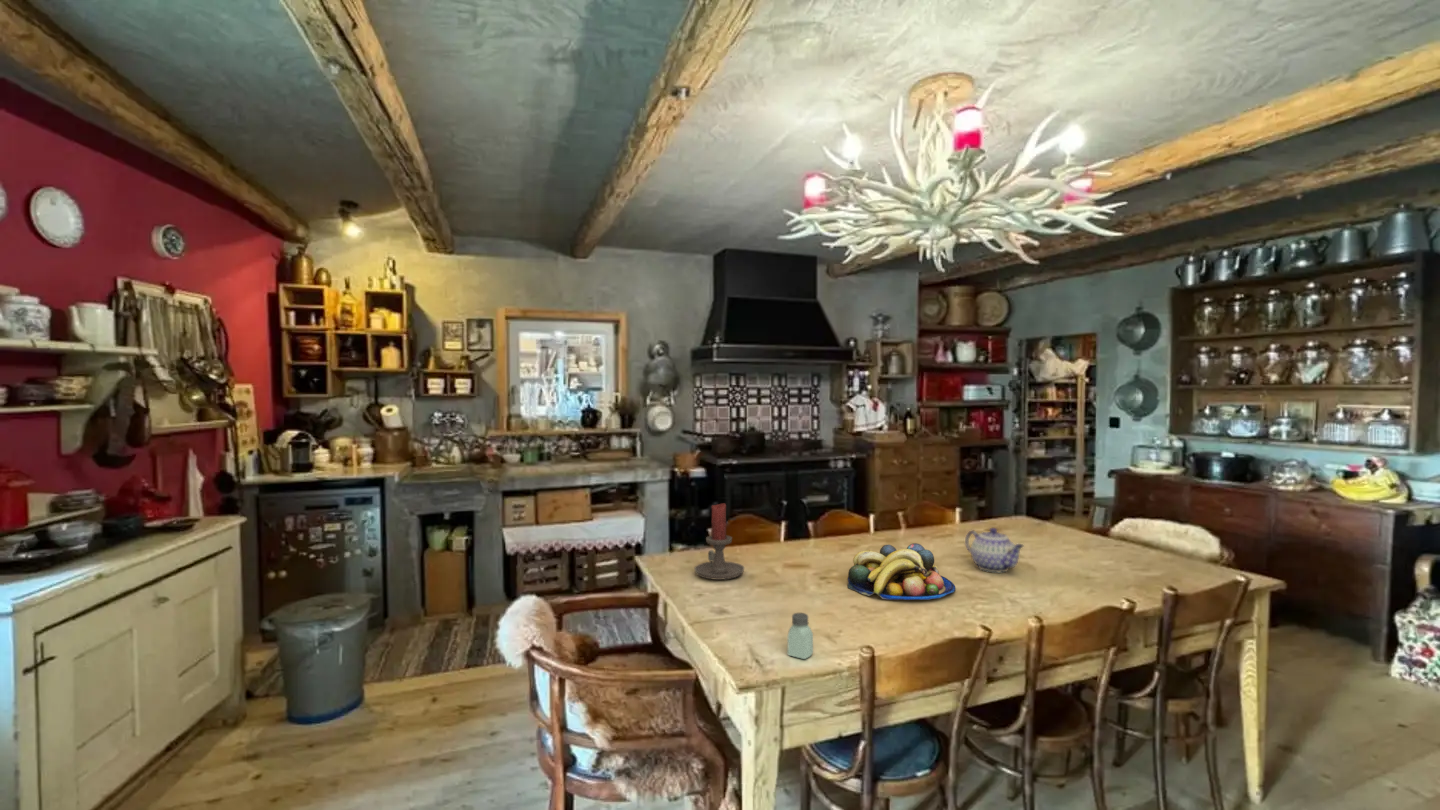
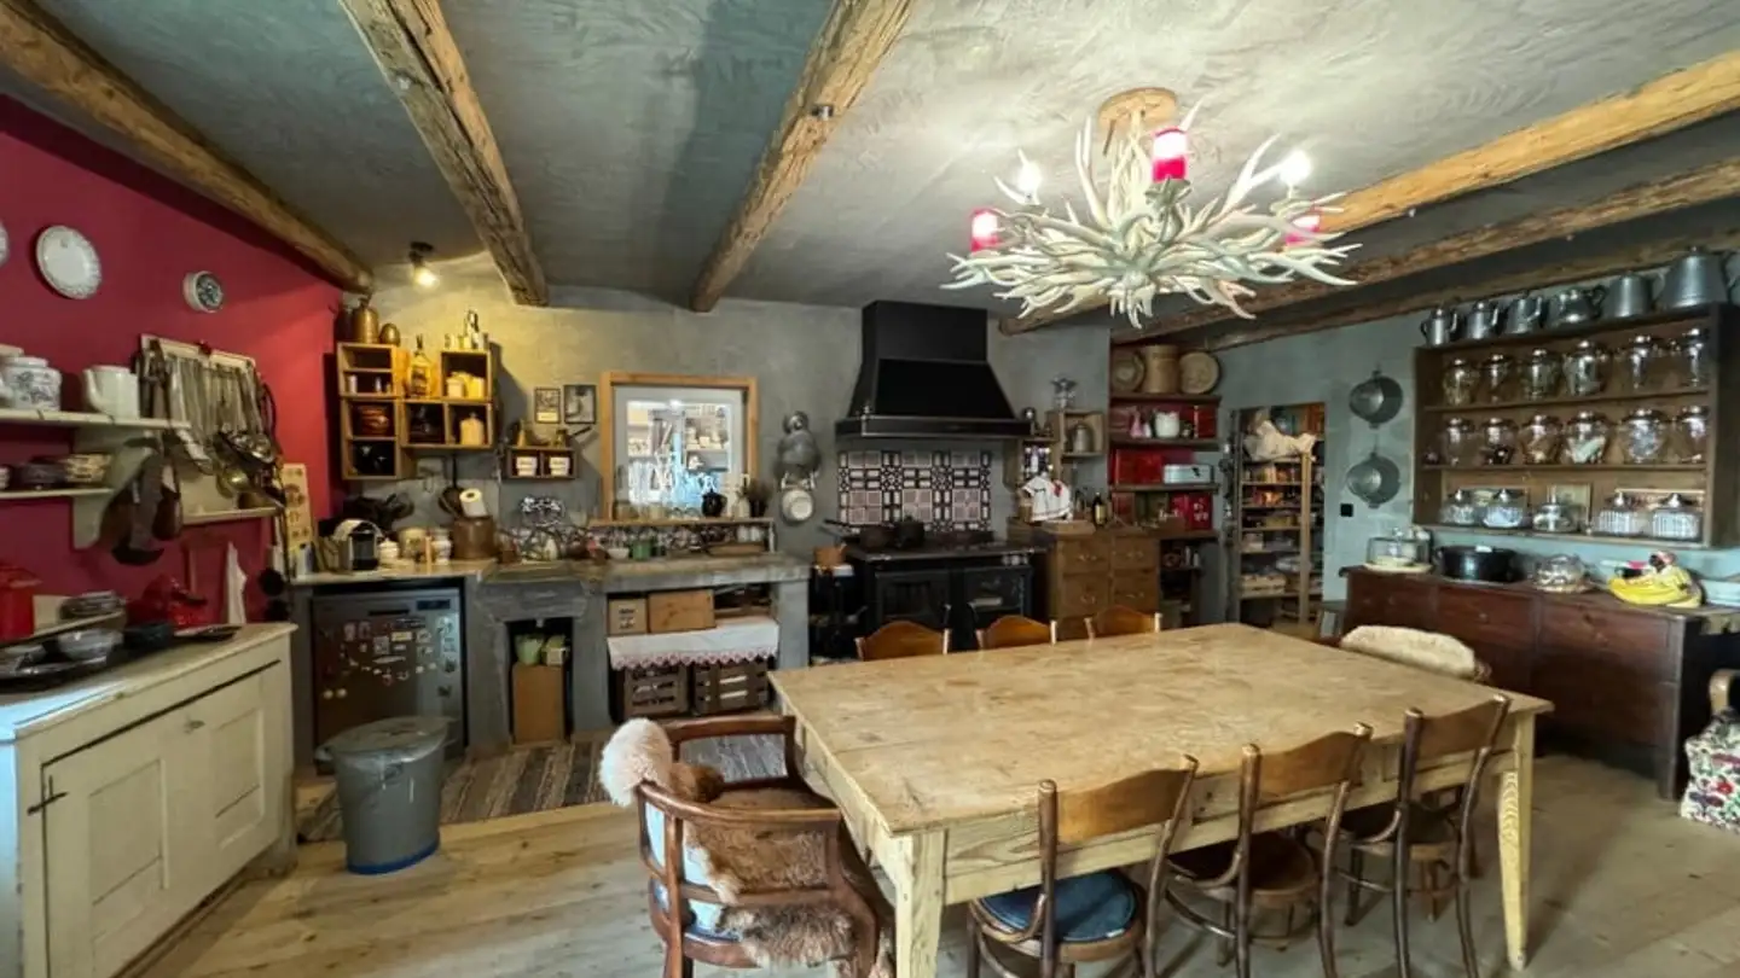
- fruit bowl [846,542,957,601]
- candle holder [693,503,745,581]
- teapot [964,527,1025,573]
- saltshaker [787,612,814,660]
